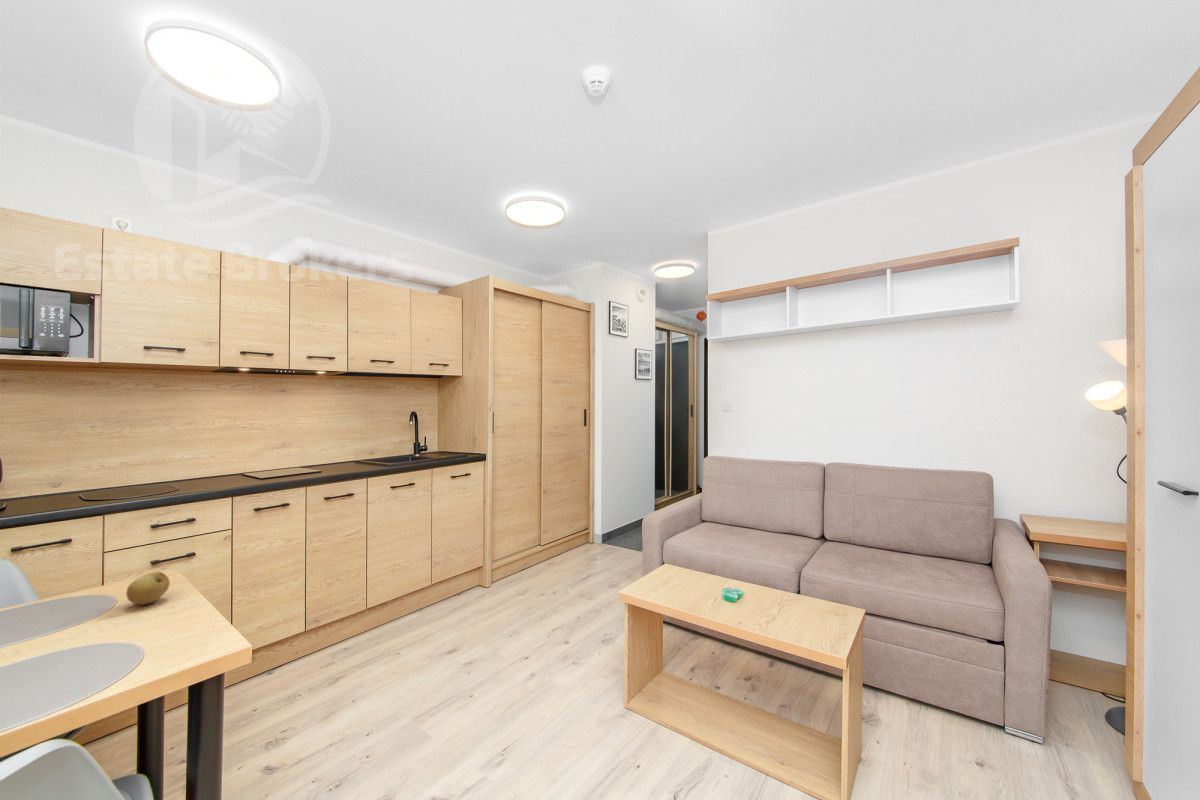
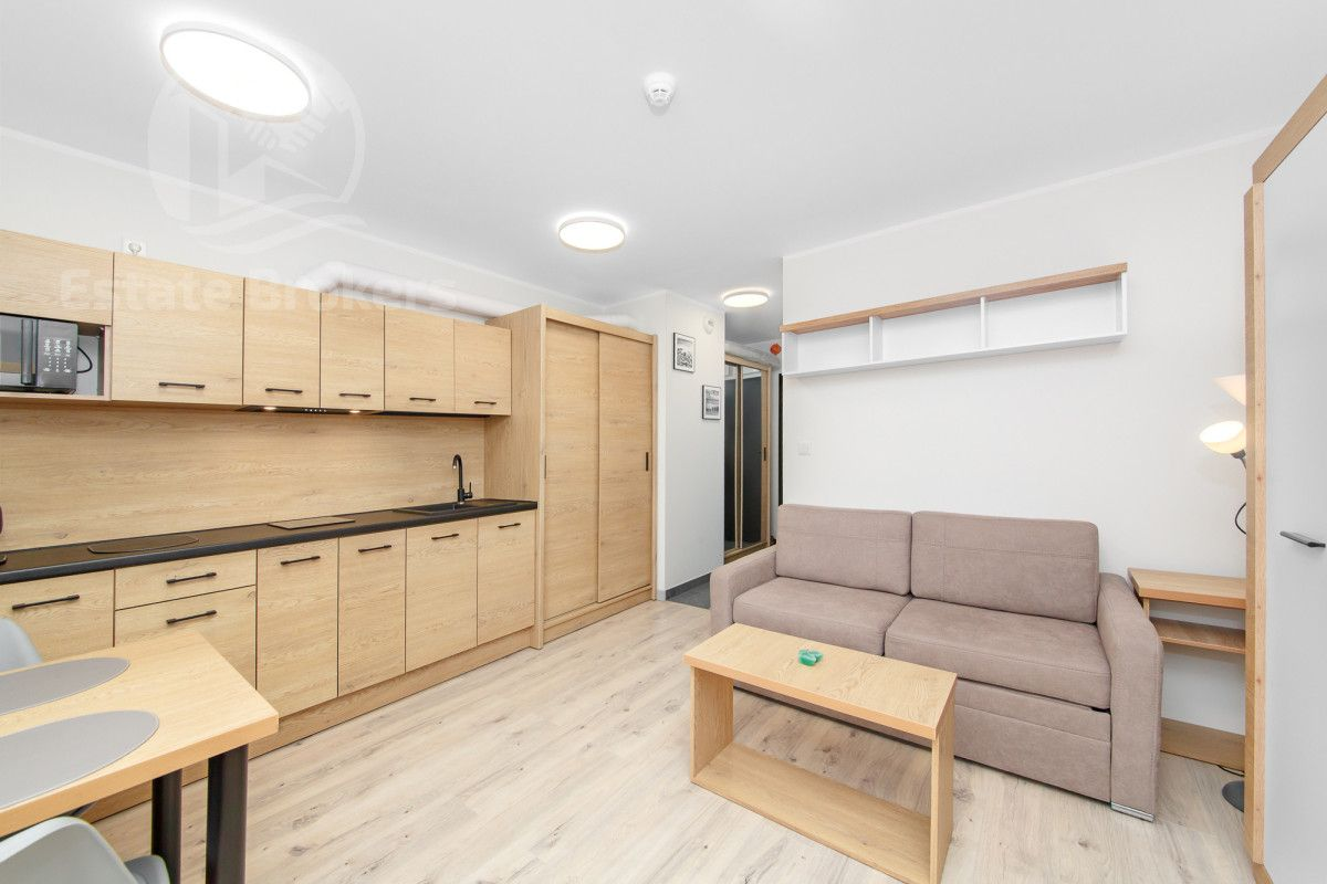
- fruit [125,571,171,606]
